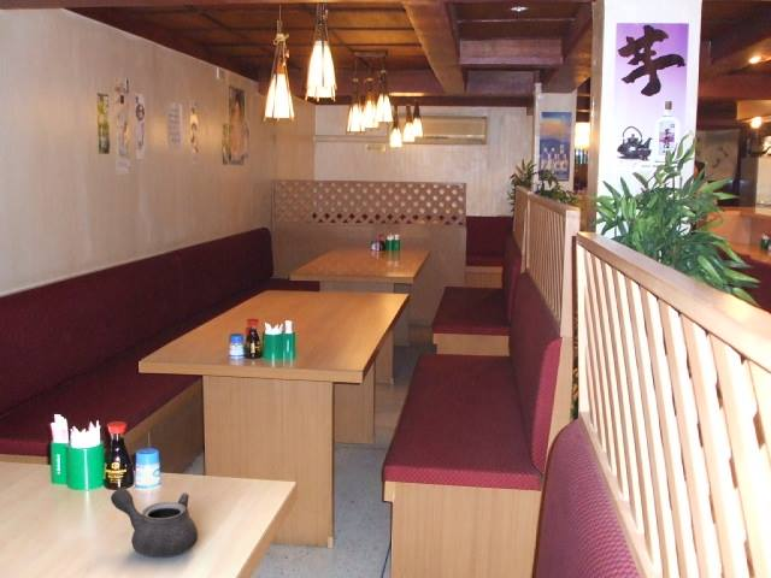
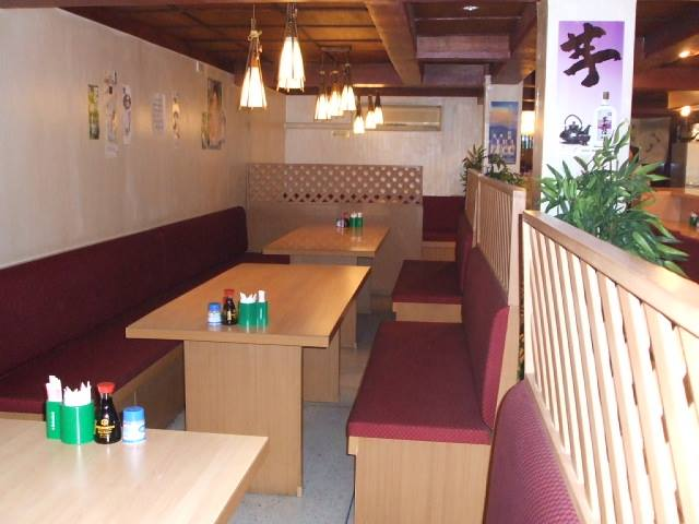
- teapot [110,486,199,558]
